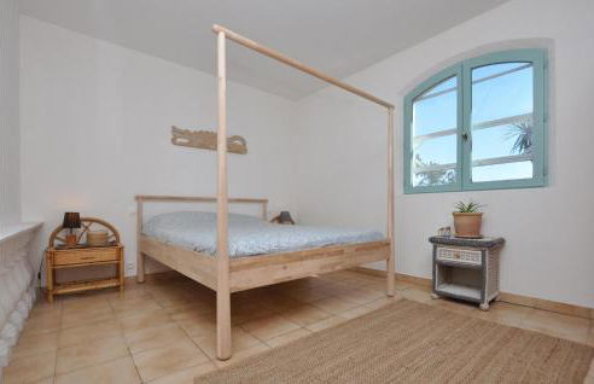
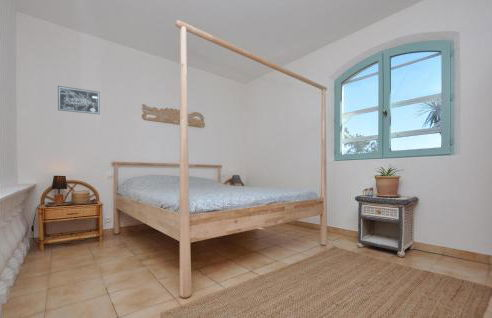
+ wall art [57,85,101,115]
